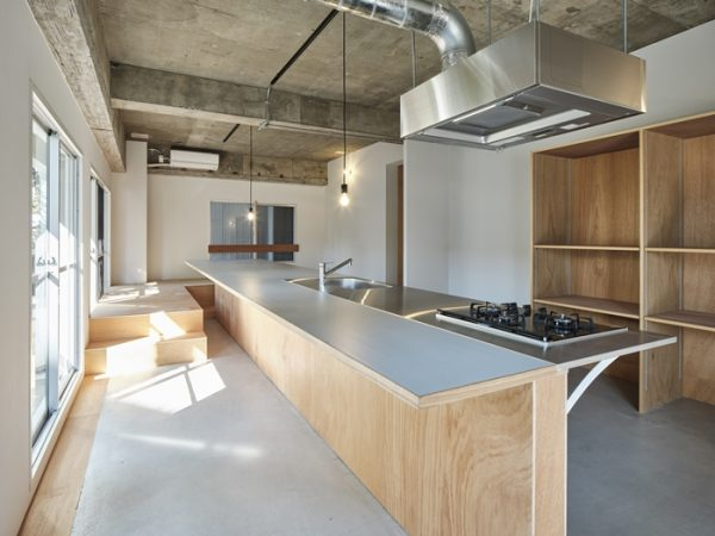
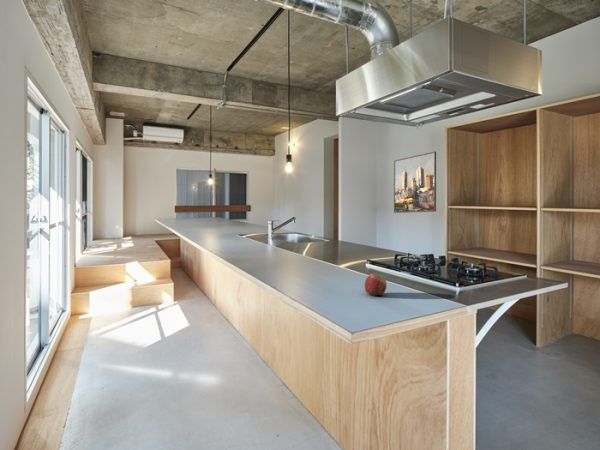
+ apple [364,273,388,297]
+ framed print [393,150,437,214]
